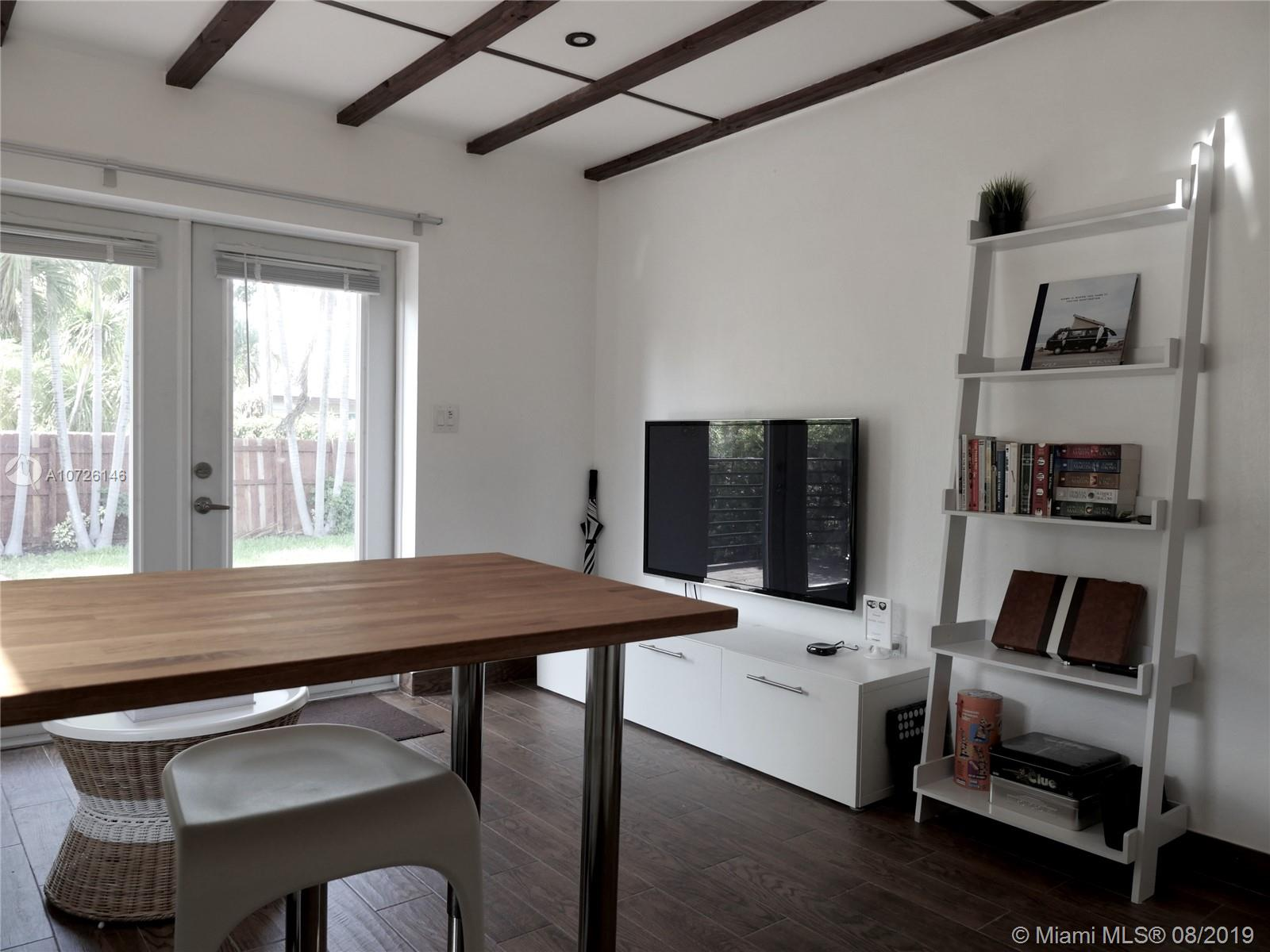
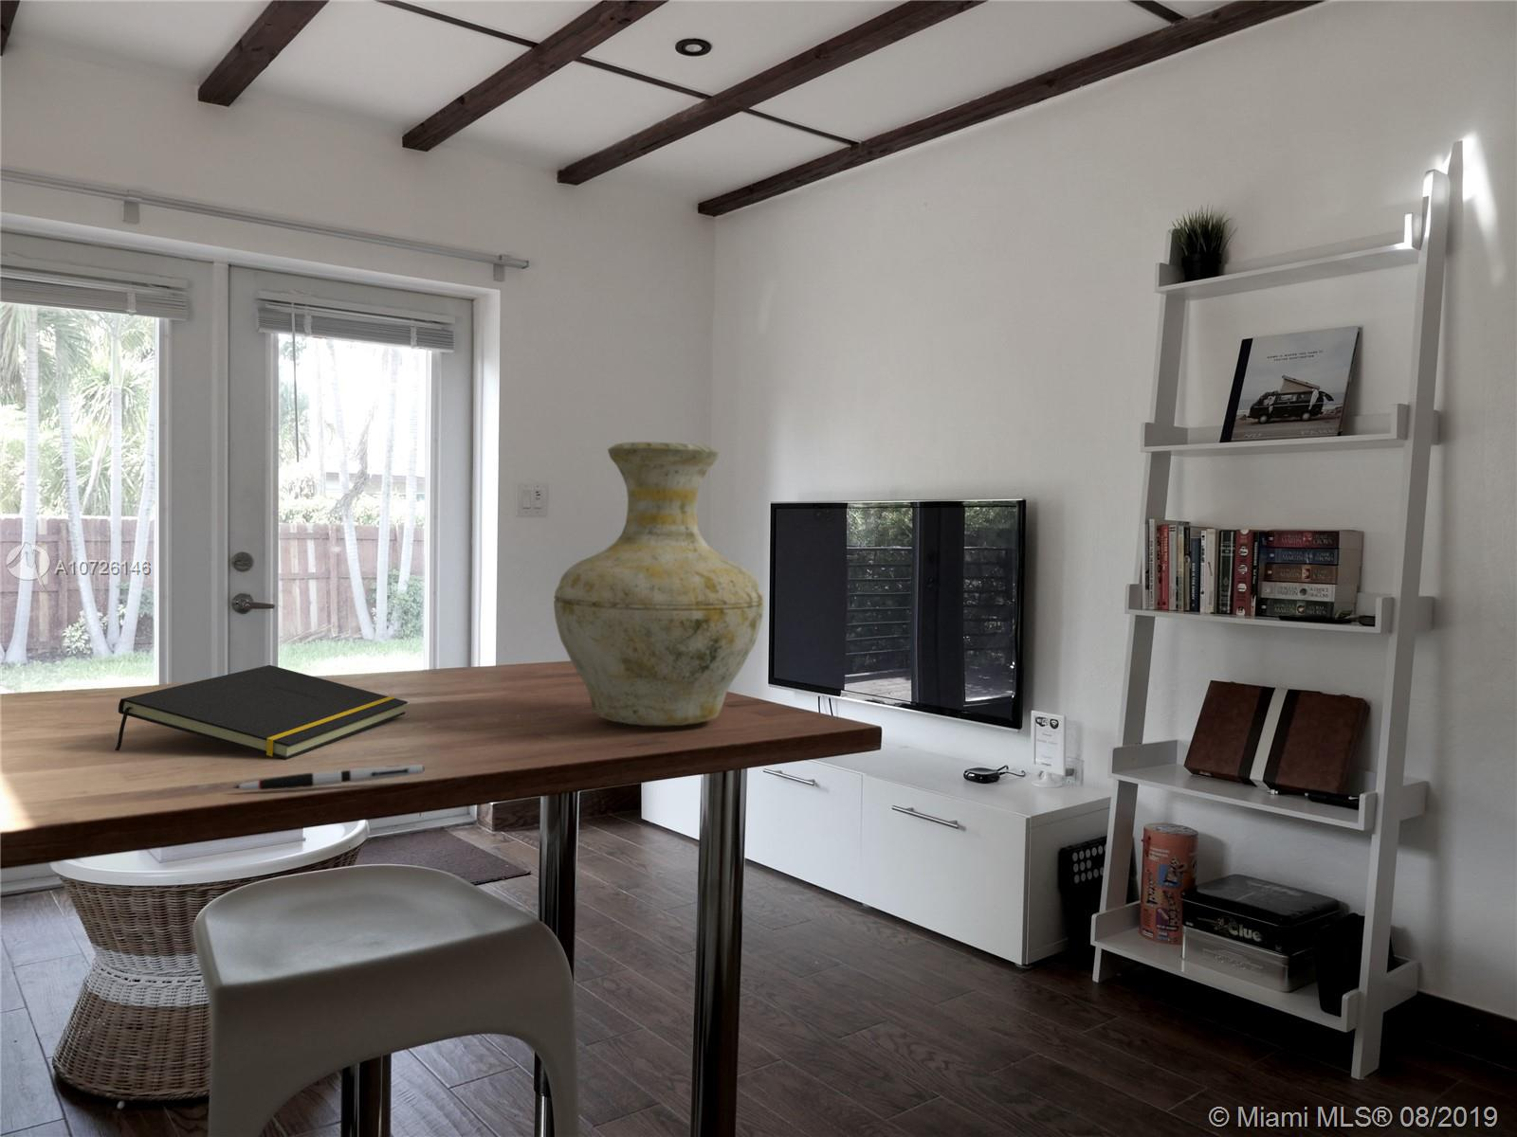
+ pen [232,763,425,791]
+ notepad [115,664,409,761]
+ vase [553,442,766,726]
